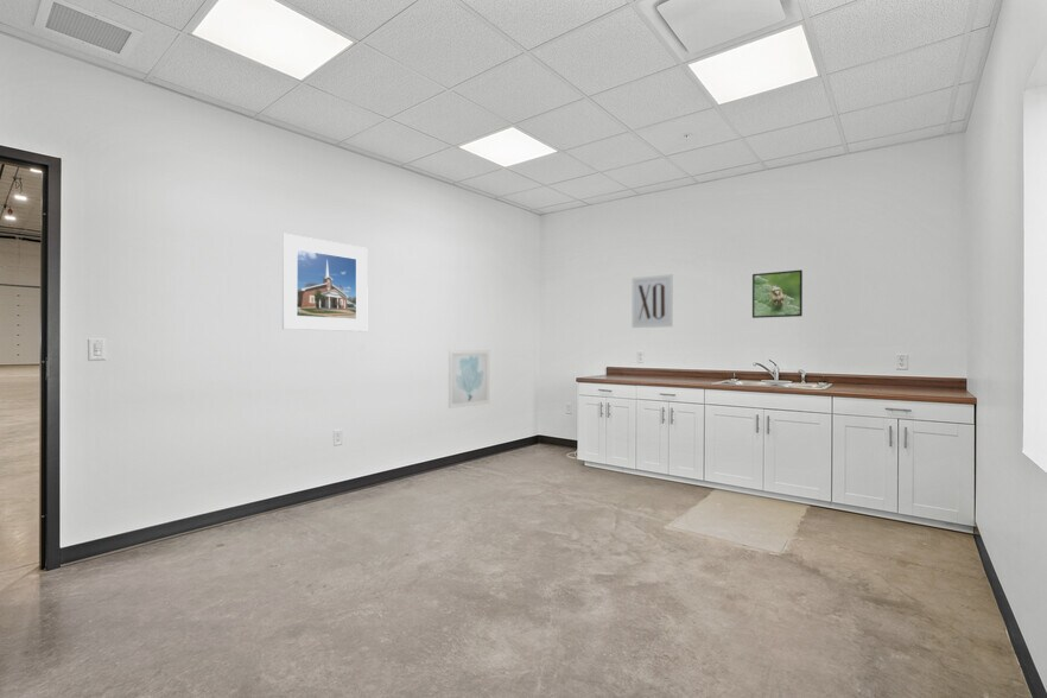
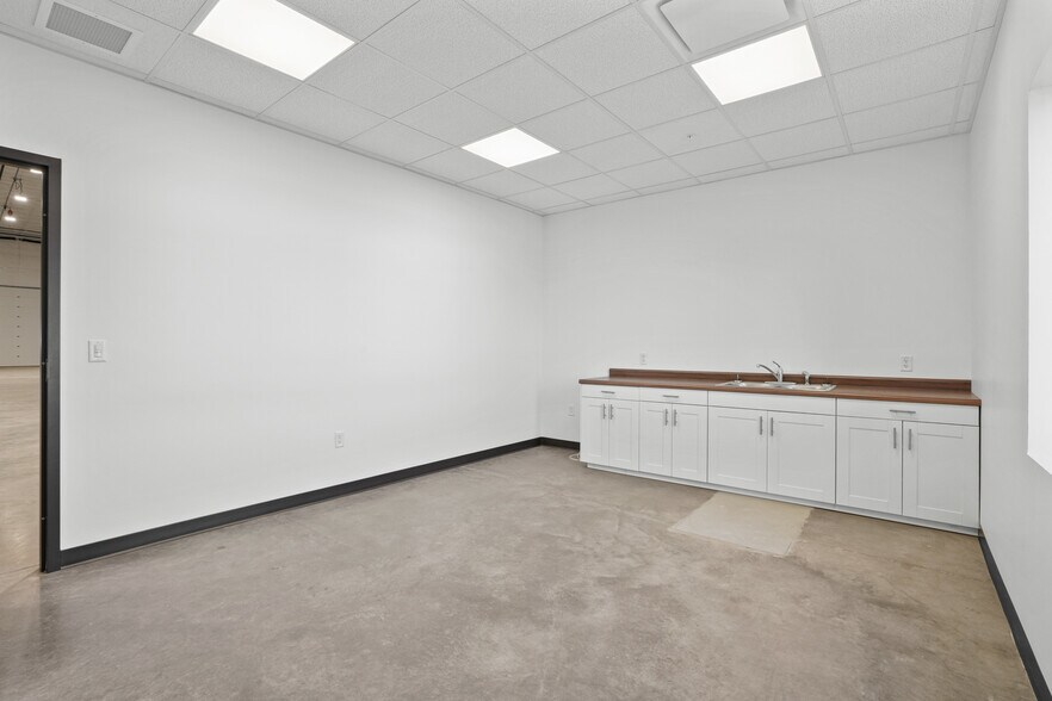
- wall art [448,349,490,410]
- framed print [751,269,804,319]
- wall art [630,273,673,329]
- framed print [281,233,369,332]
